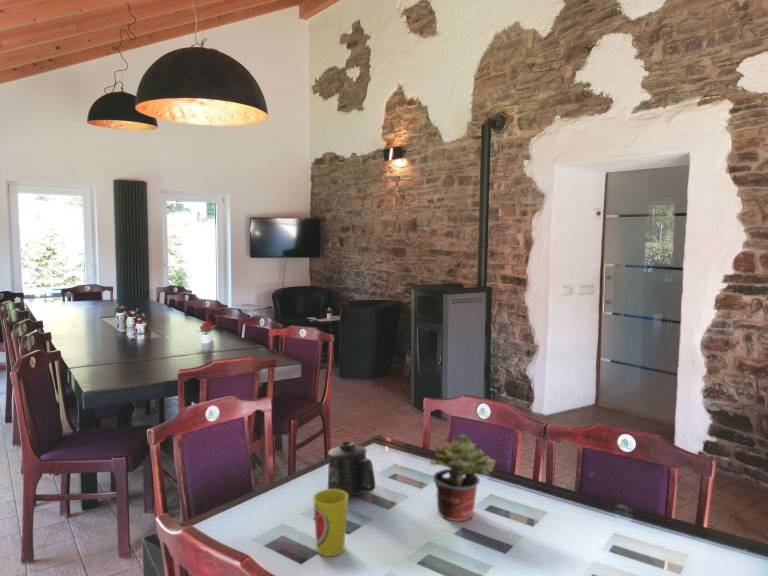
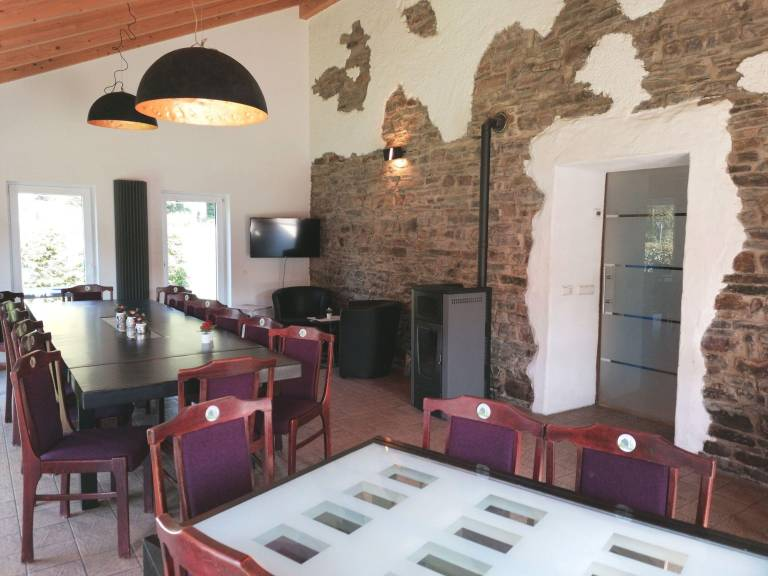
- potted plant [429,433,497,522]
- mug [327,441,376,498]
- cup [312,488,349,557]
